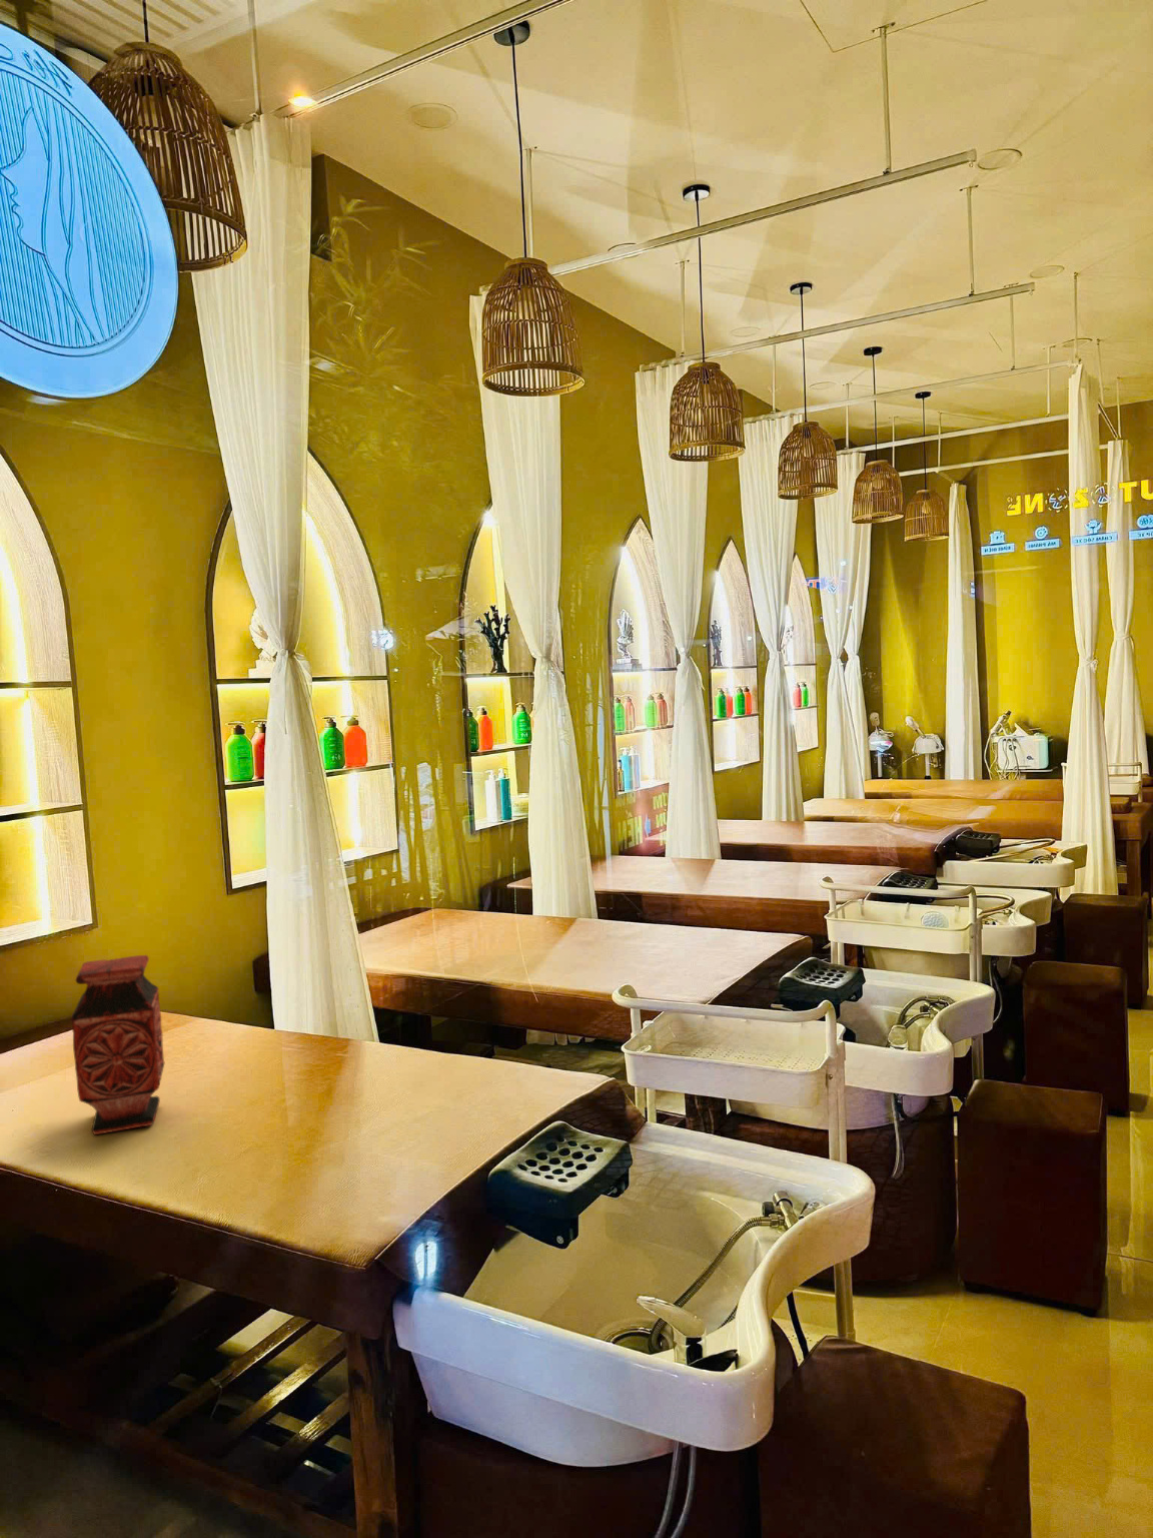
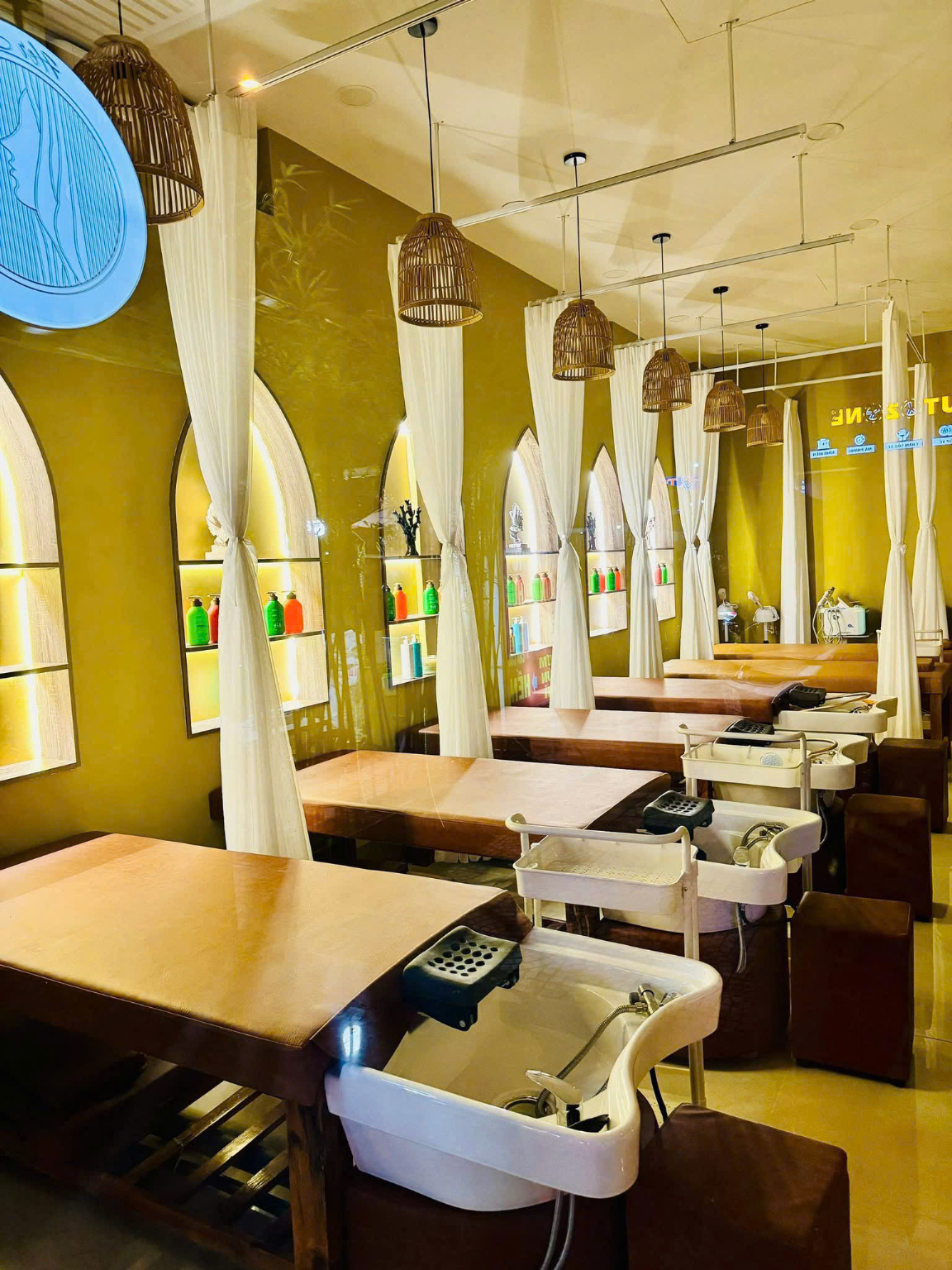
- vase [70,954,165,1136]
